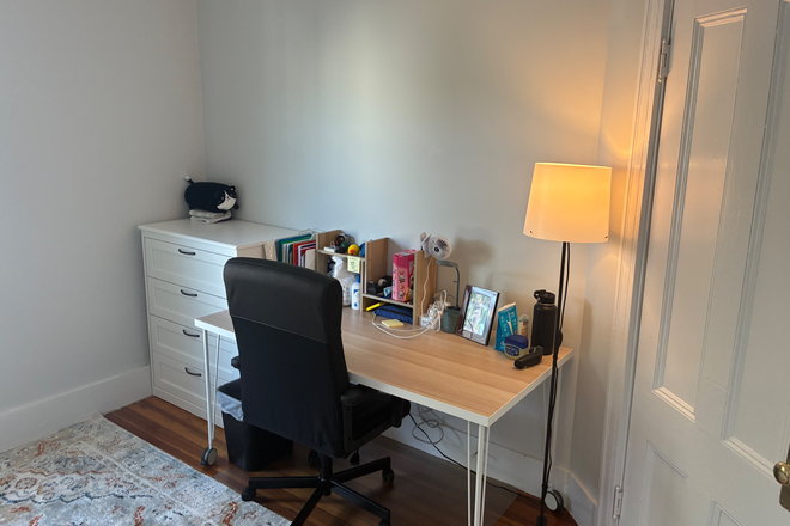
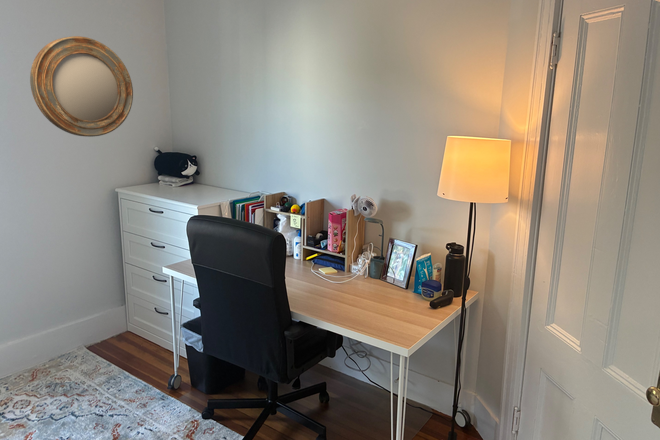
+ home mirror [29,35,134,138]
